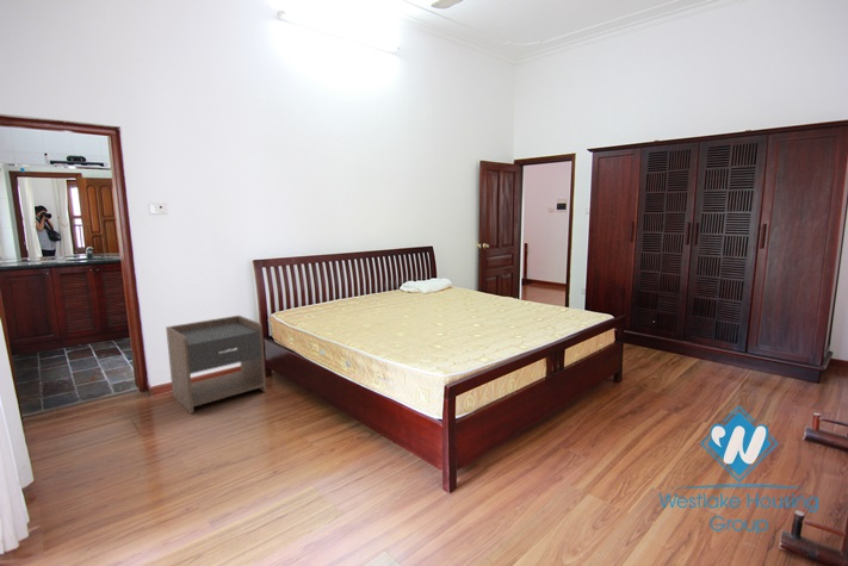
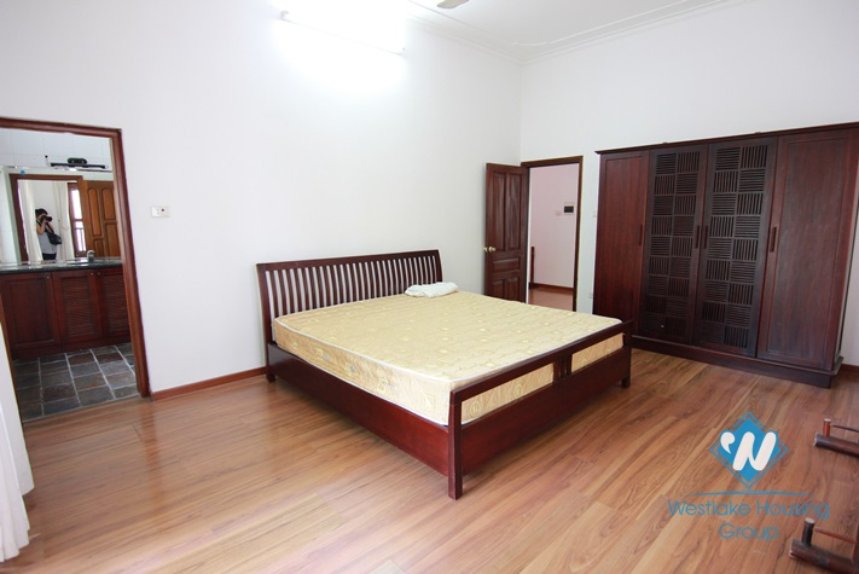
- nightstand [165,315,267,415]
